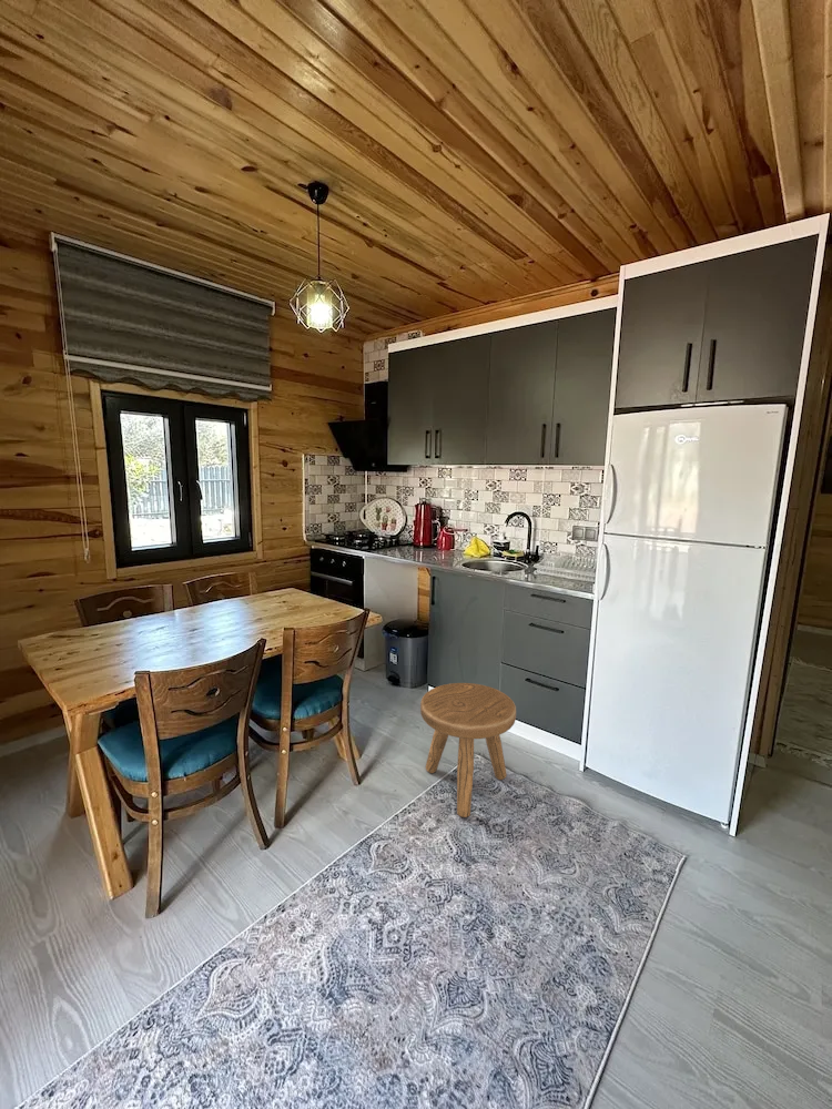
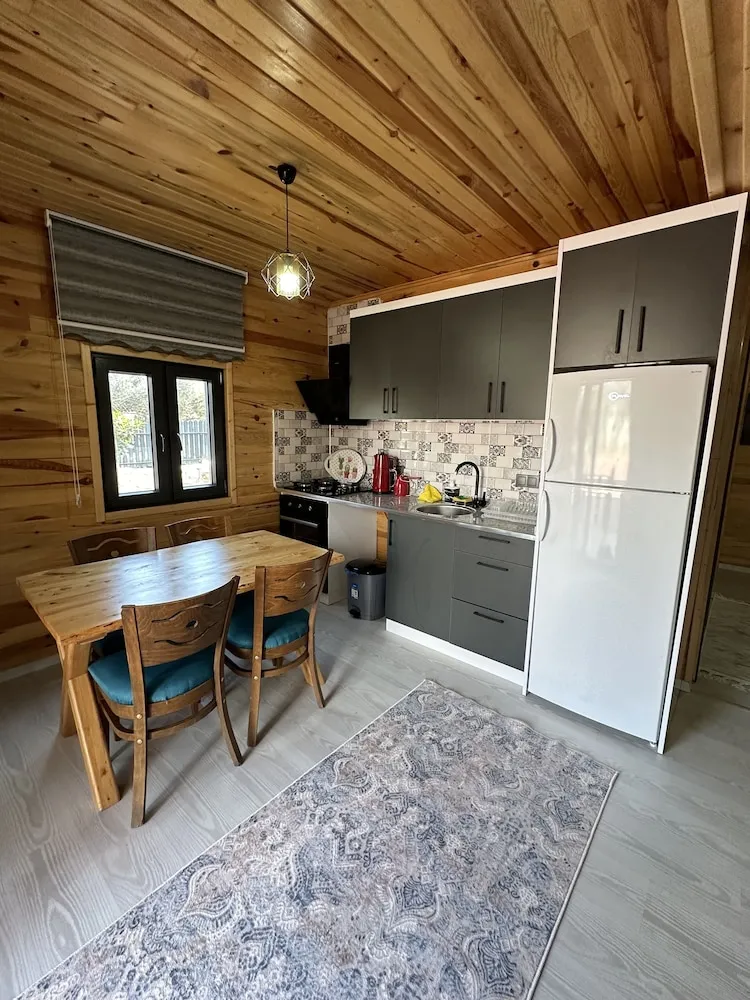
- stool [419,682,517,818]
